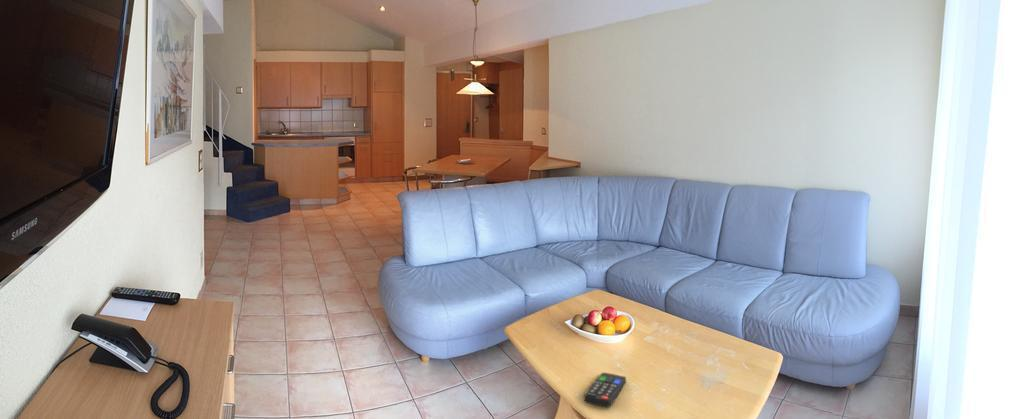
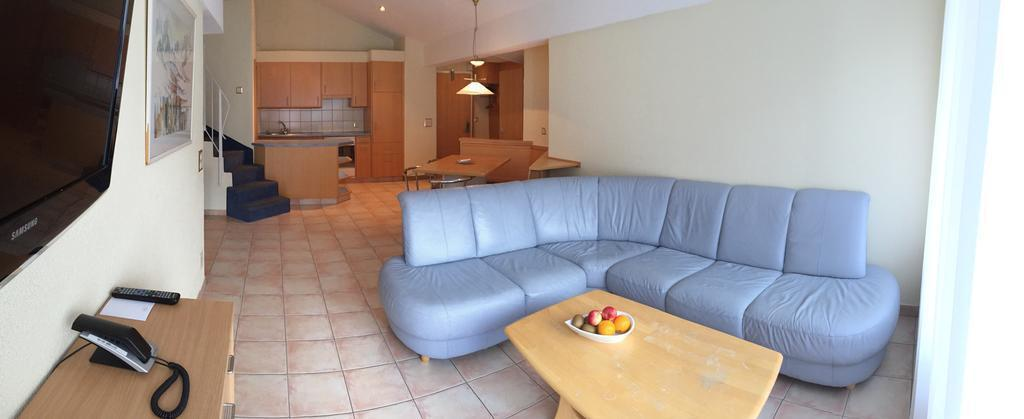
- remote control [583,372,627,408]
